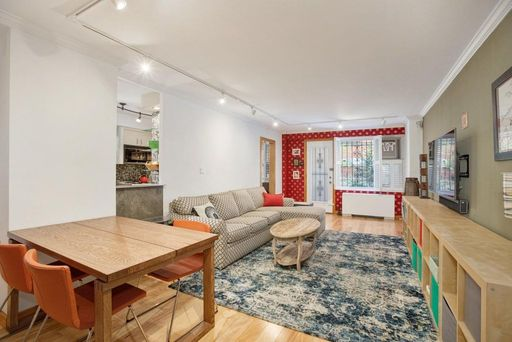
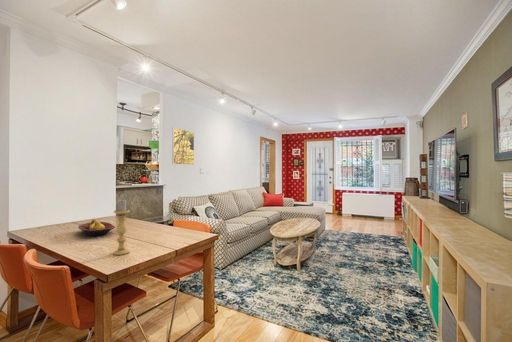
+ candle holder [112,199,131,256]
+ fruit bowl [77,219,116,237]
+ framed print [171,127,195,166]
